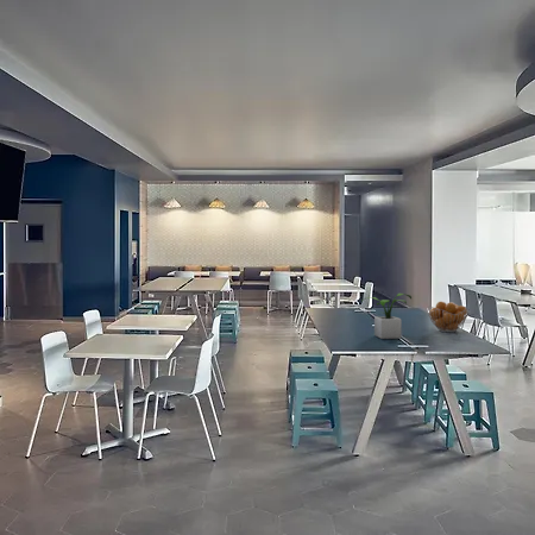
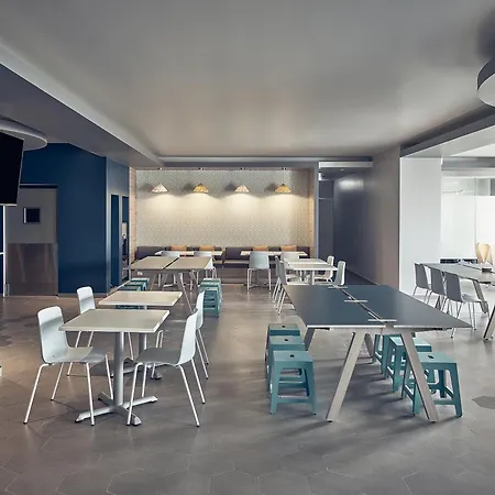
- fruit basket [427,301,470,333]
- potted plant [363,292,413,340]
